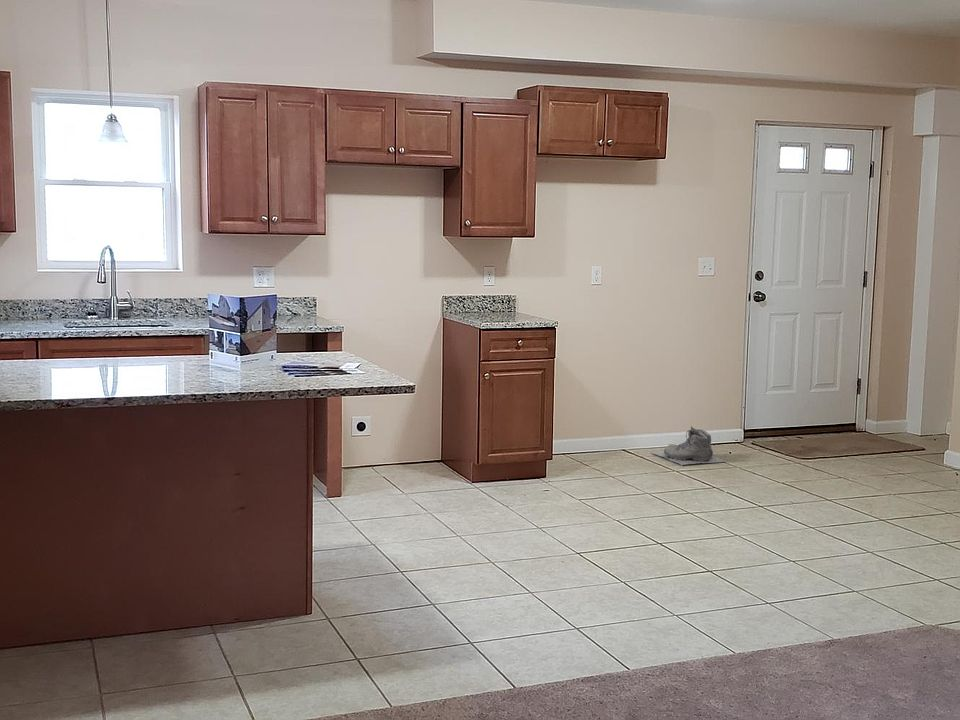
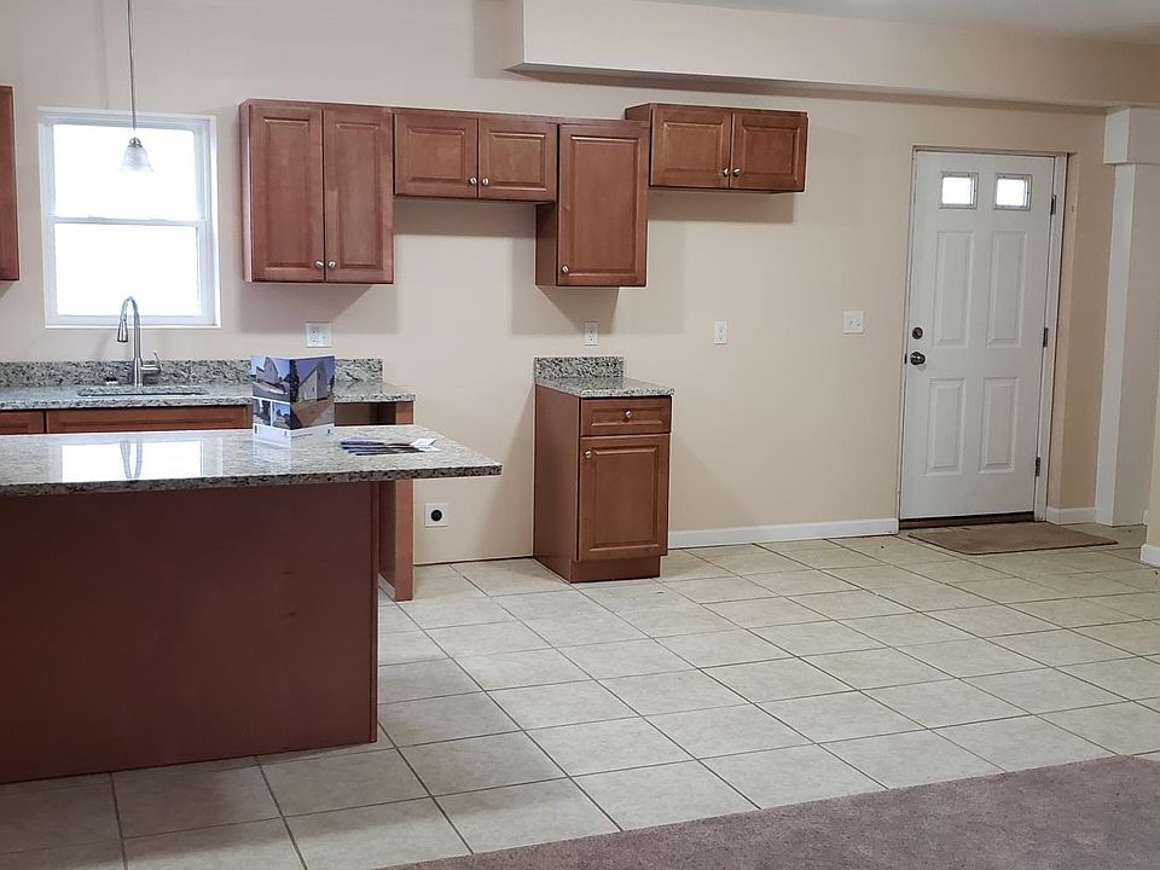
- boots [651,425,727,466]
